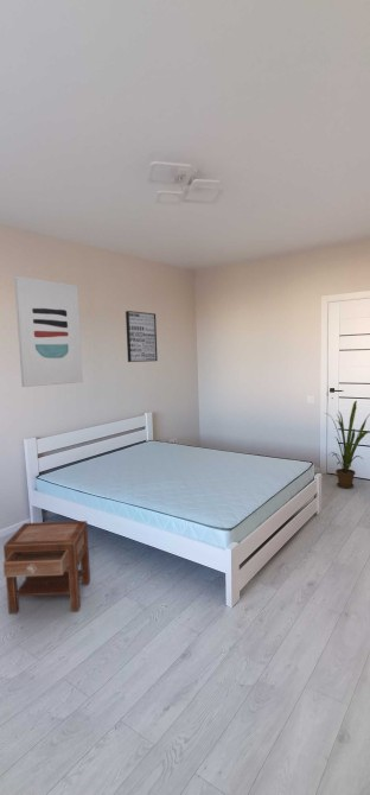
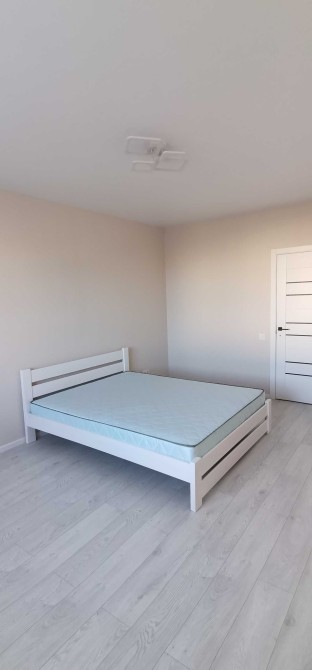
- house plant [325,400,370,489]
- wall art [13,275,84,388]
- nightstand [2,520,91,615]
- wall art [125,310,159,363]
